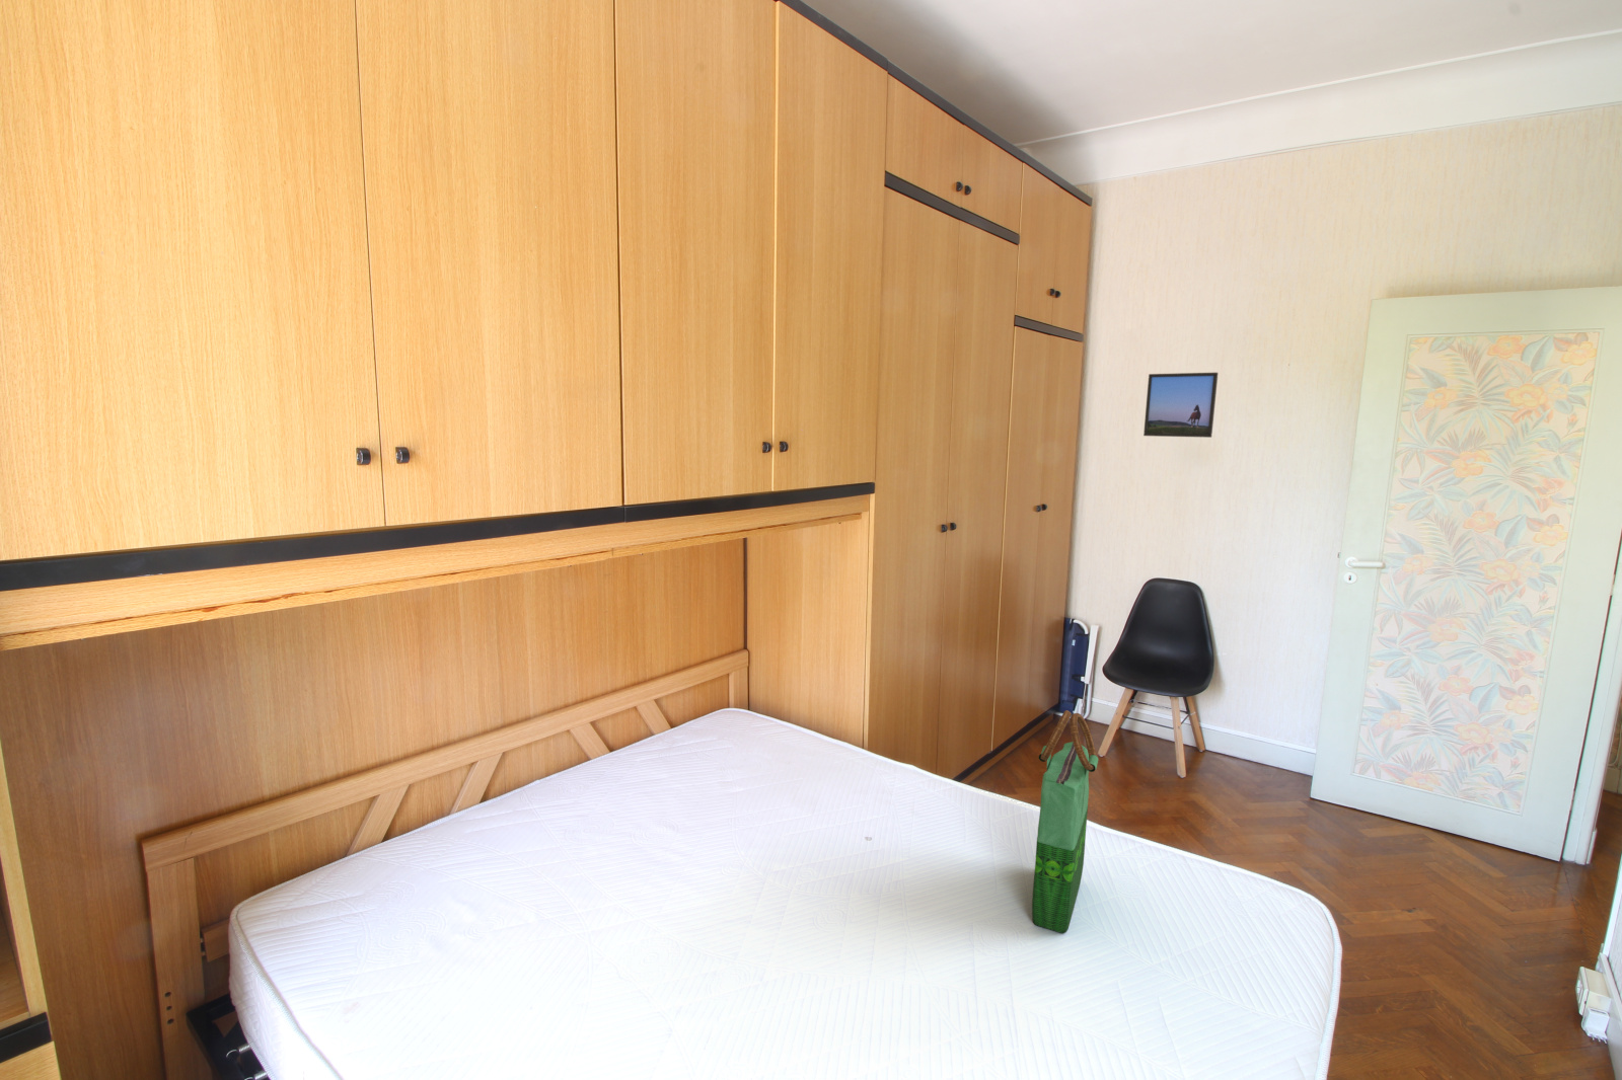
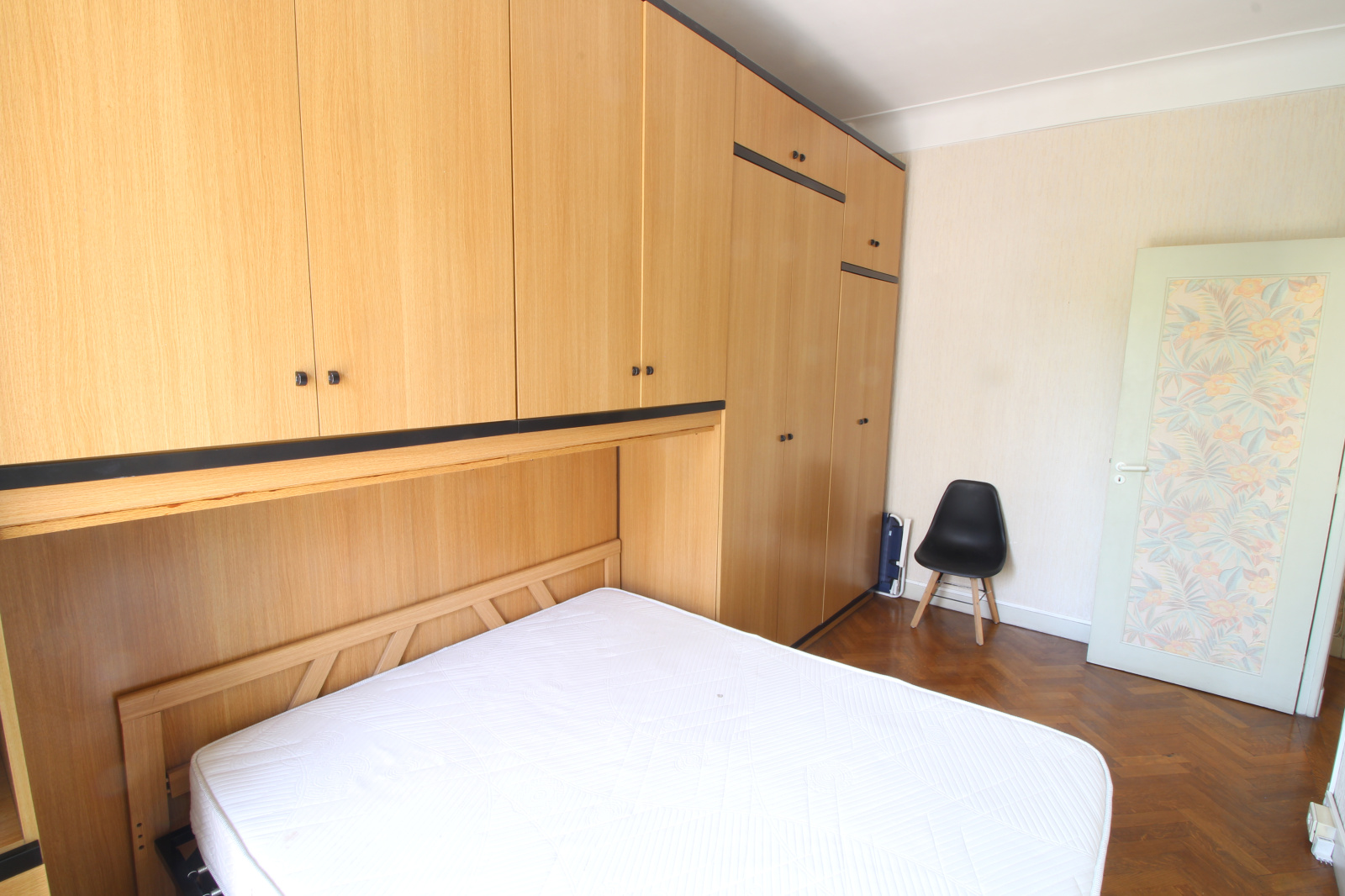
- tote bag [1031,709,1099,934]
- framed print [1142,371,1218,439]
